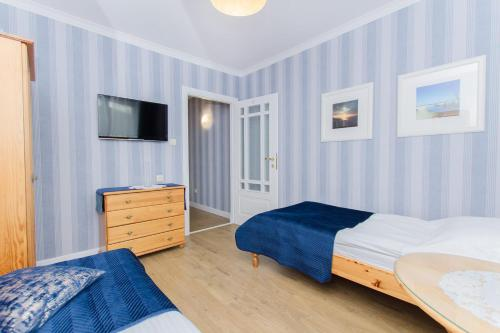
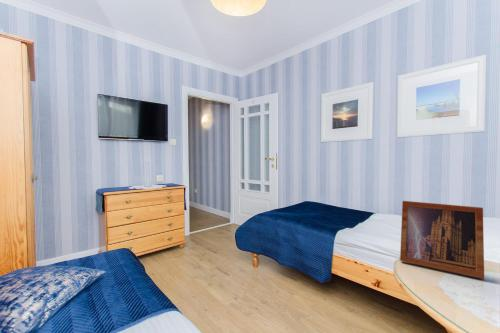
+ picture frame [399,200,485,280]
